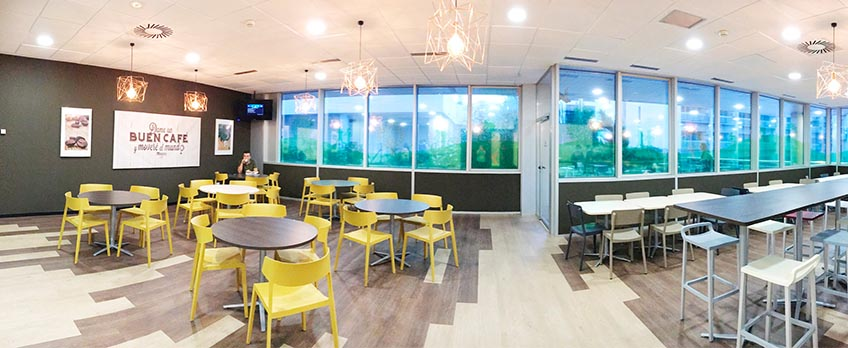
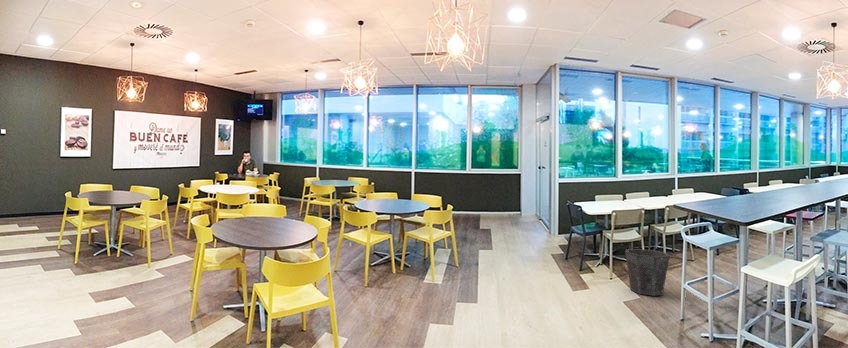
+ waste bin [624,248,670,297]
